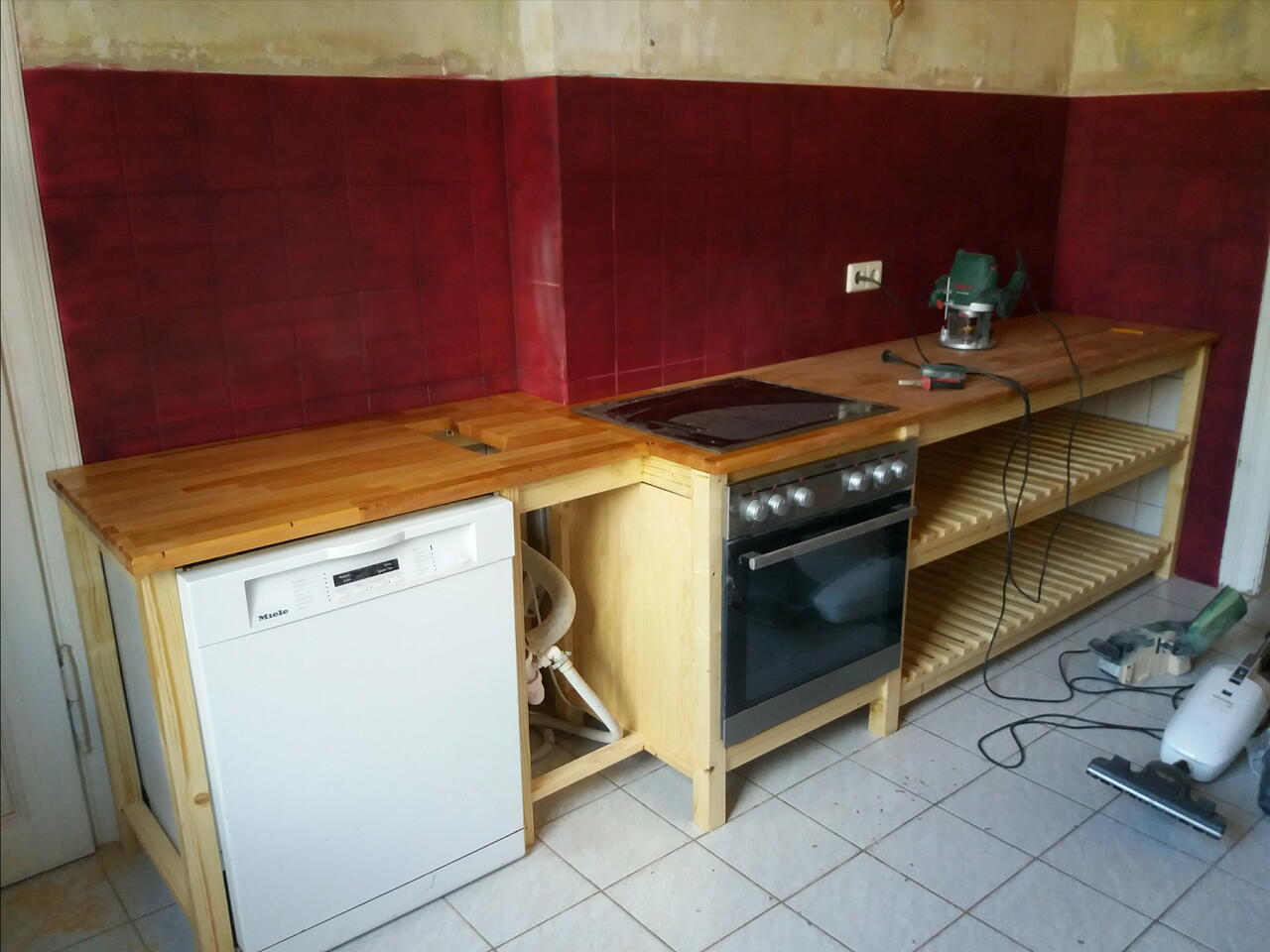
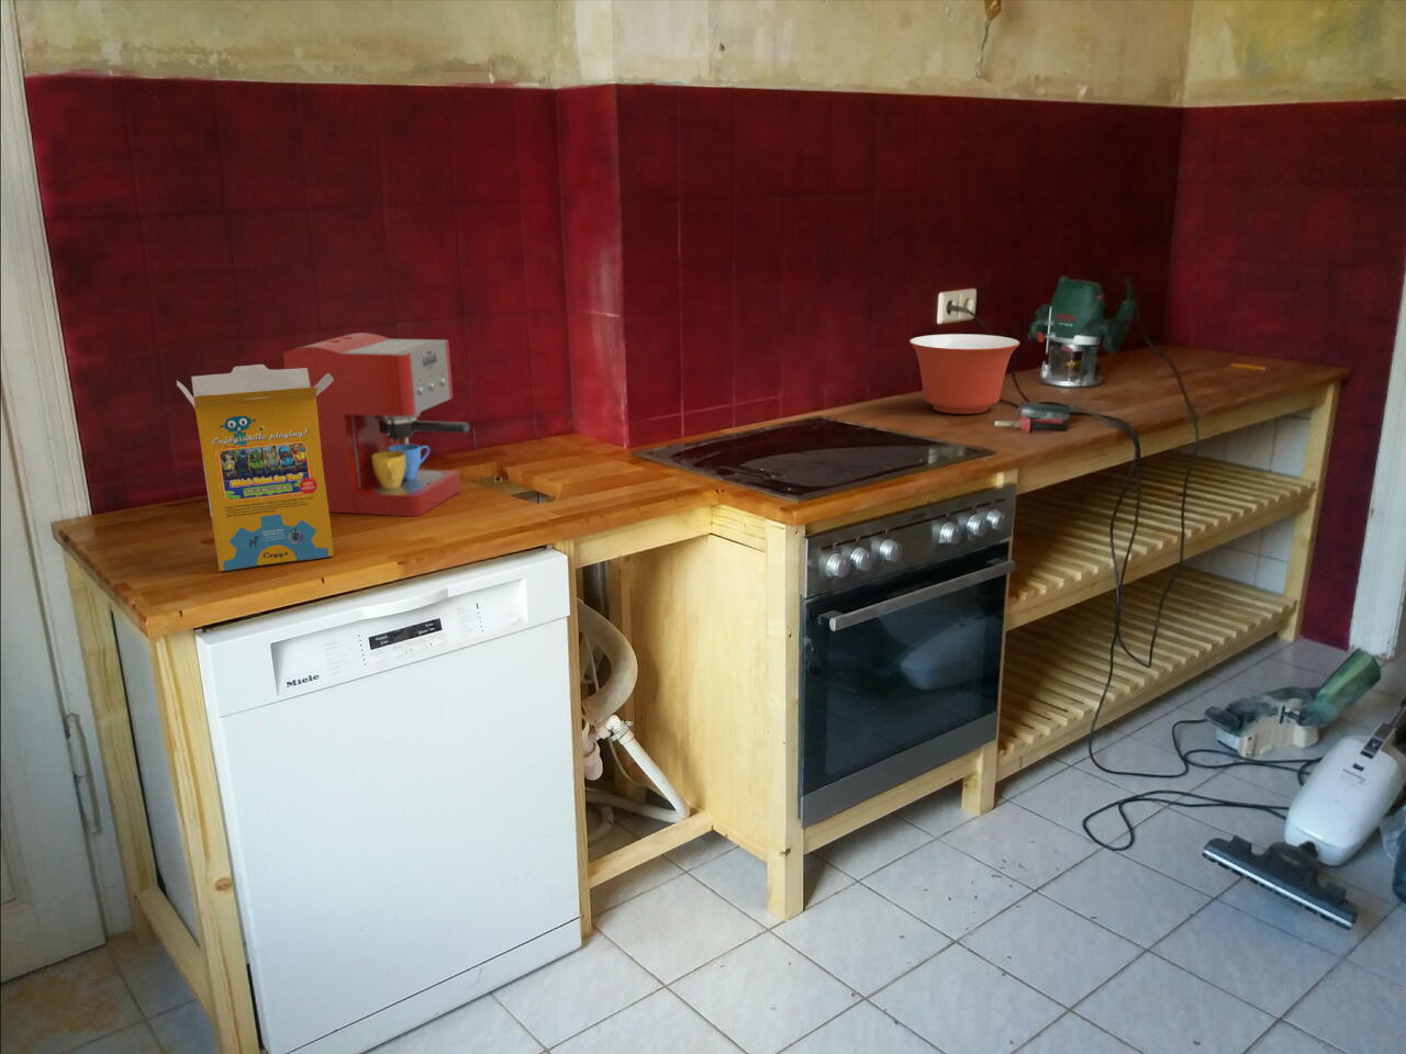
+ mixing bowl [909,332,1021,415]
+ coffee maker [282,331,472,517]
+ cereal box [176,363,335,572]
